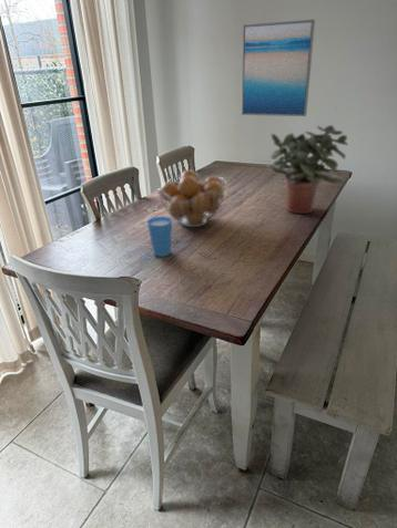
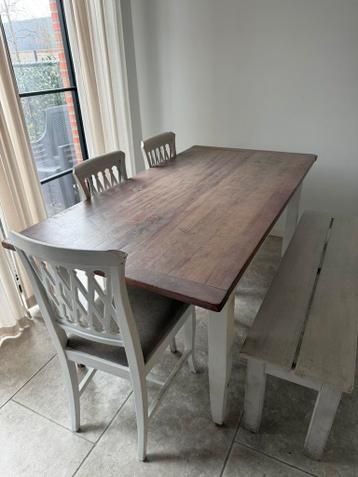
- fruit basket [156,168,227,228]
- cup [146,216,173,258]
- potted plant [266,124,349,215]
- wall art [241,19,316,117]
